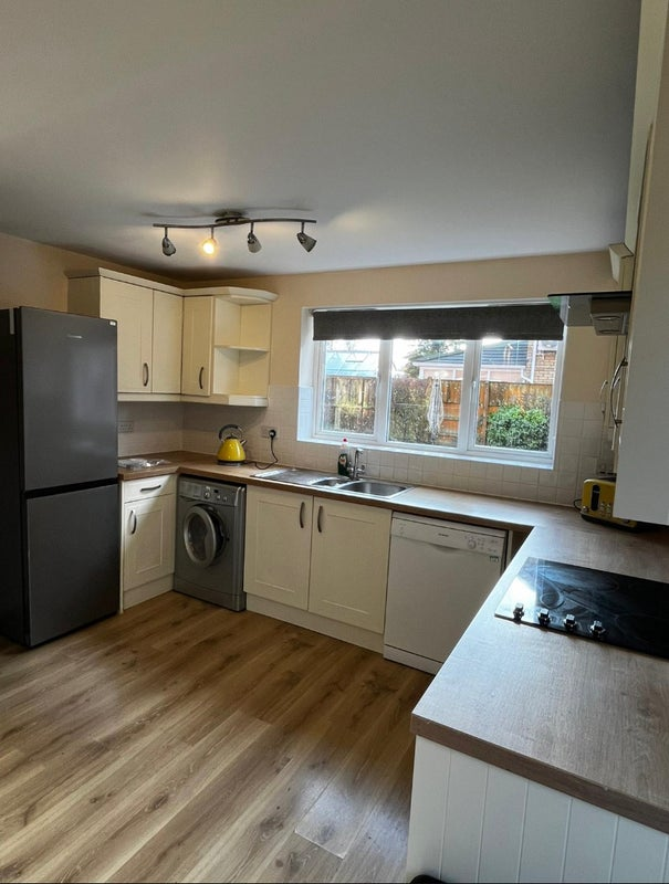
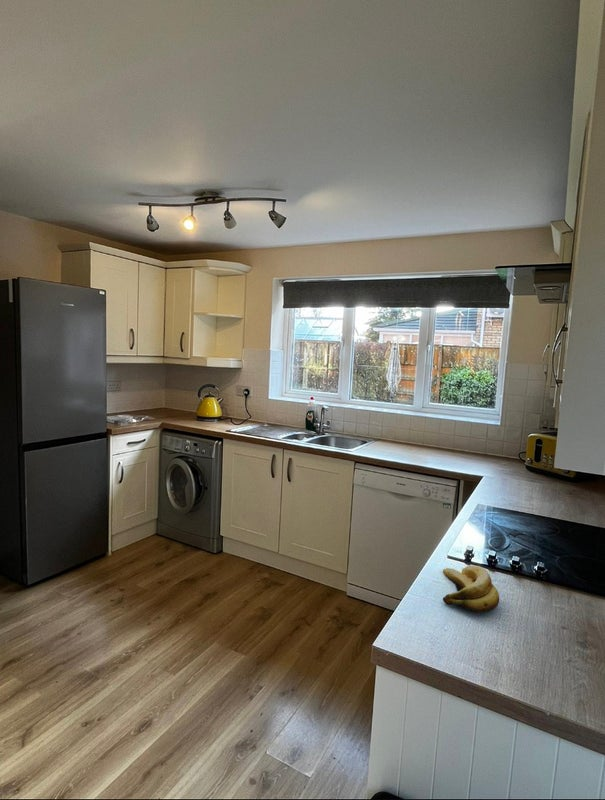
+ banana [442,564,500,613]
